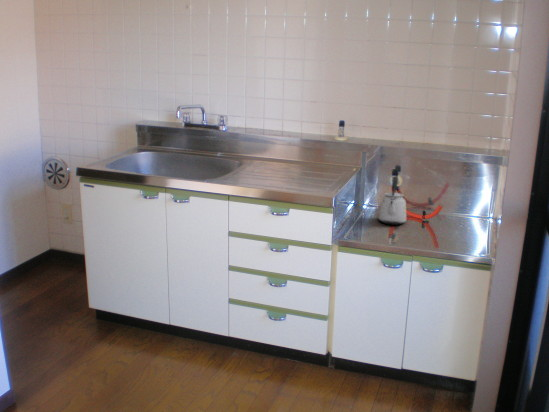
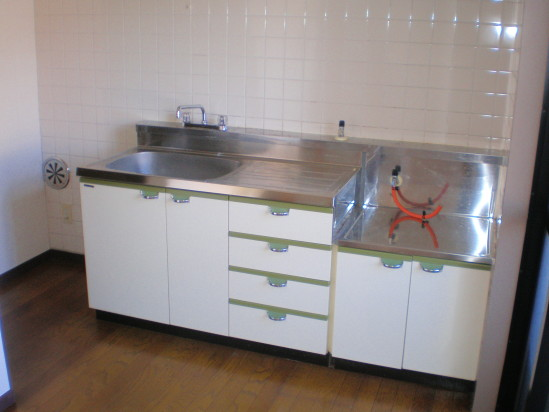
- kettle [377,175,407,226]
